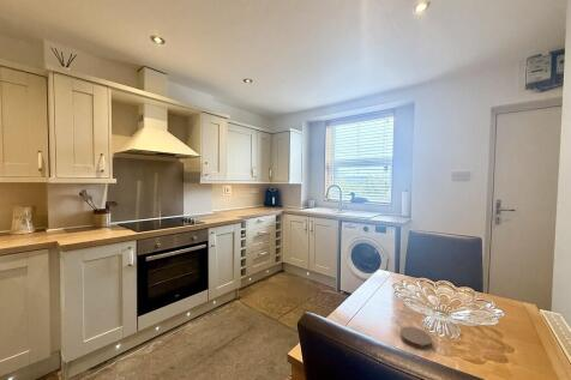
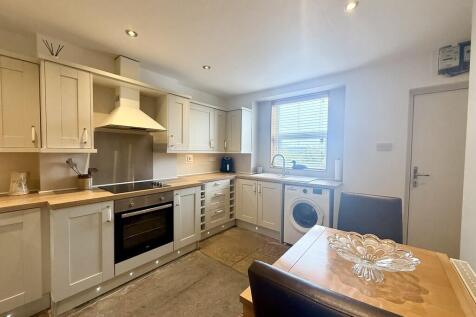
- coaster [399,326,433,350]
